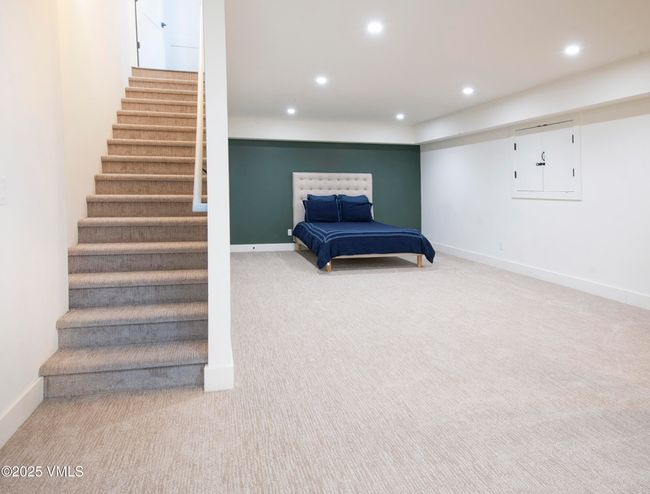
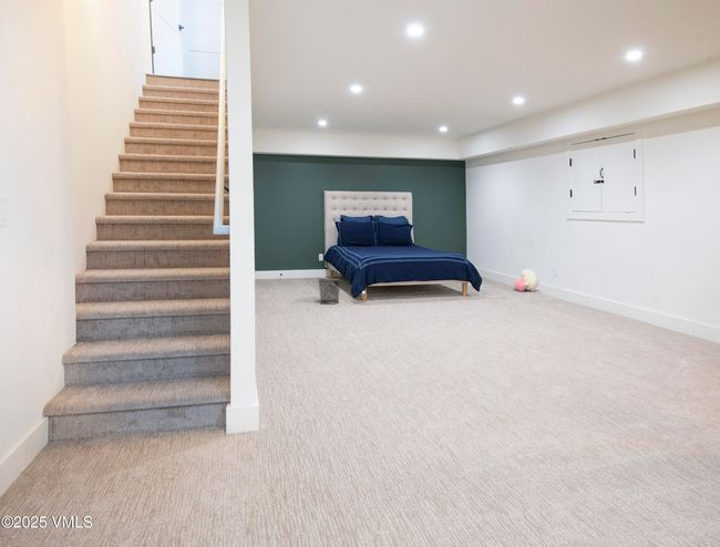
+ waste bin [317,277,341,305]
+ plush toy [514,268,539,292]
